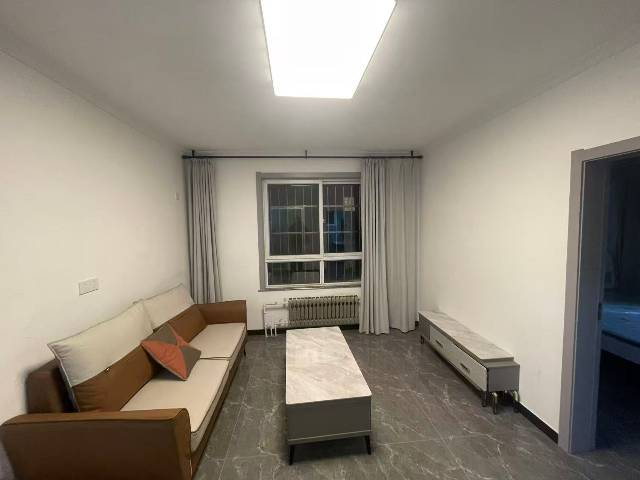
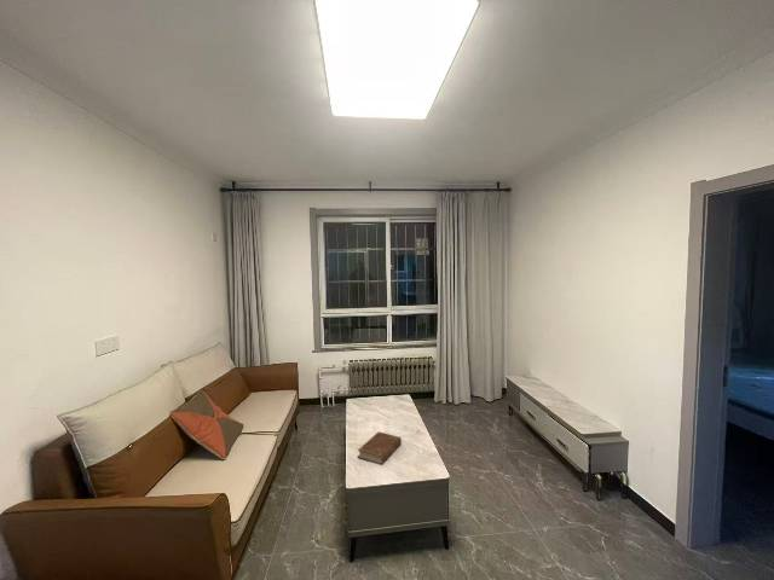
+ book [357,431,403,465]
